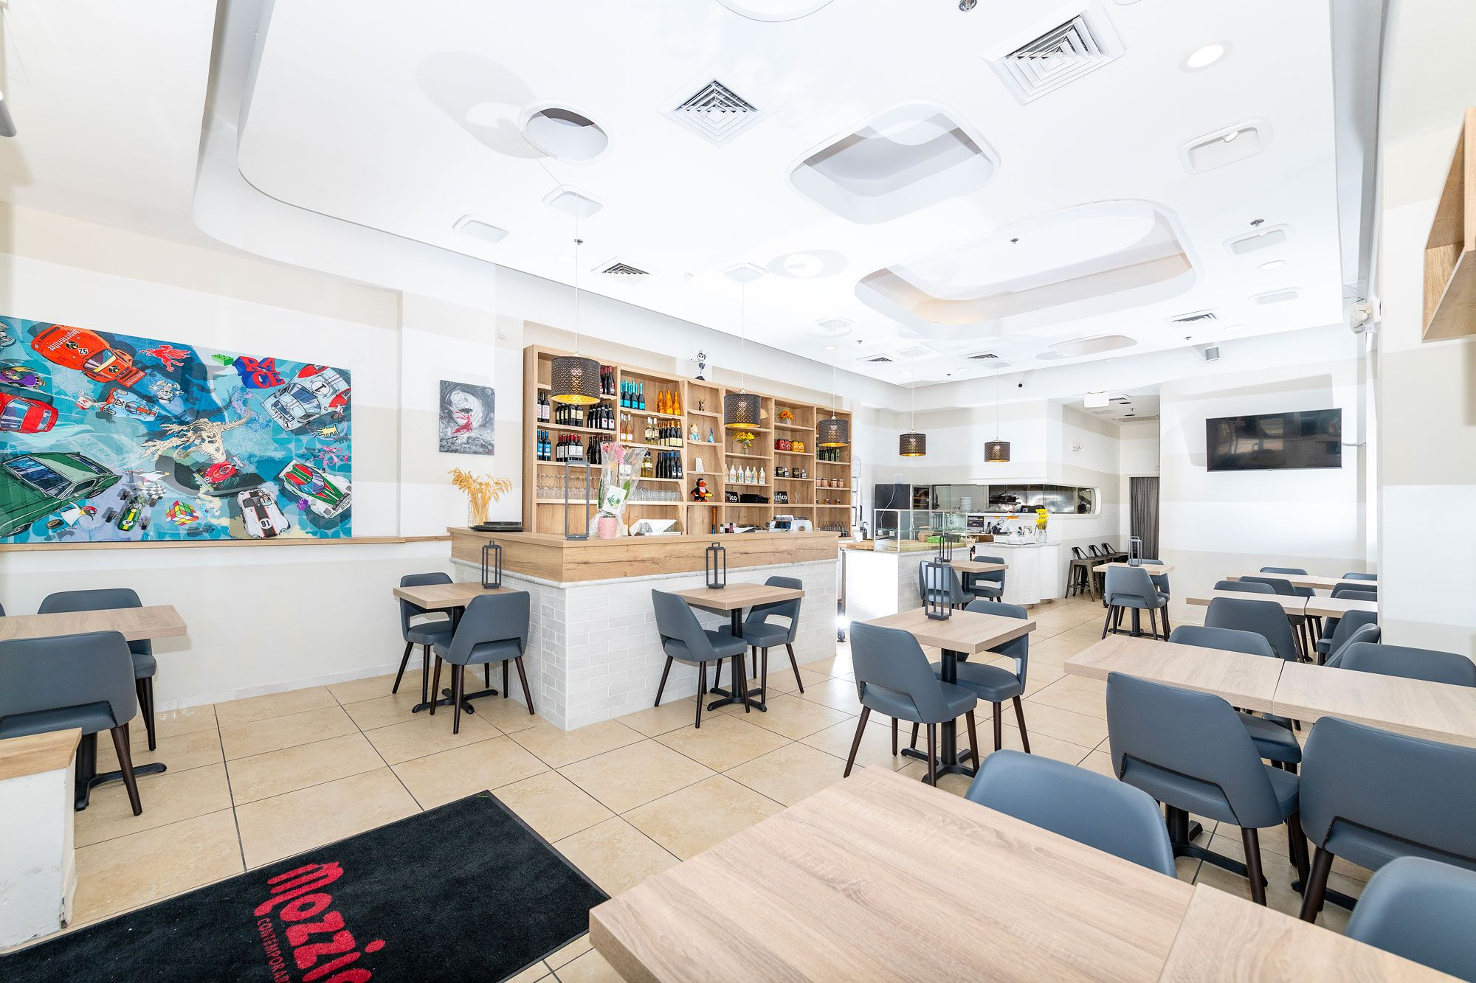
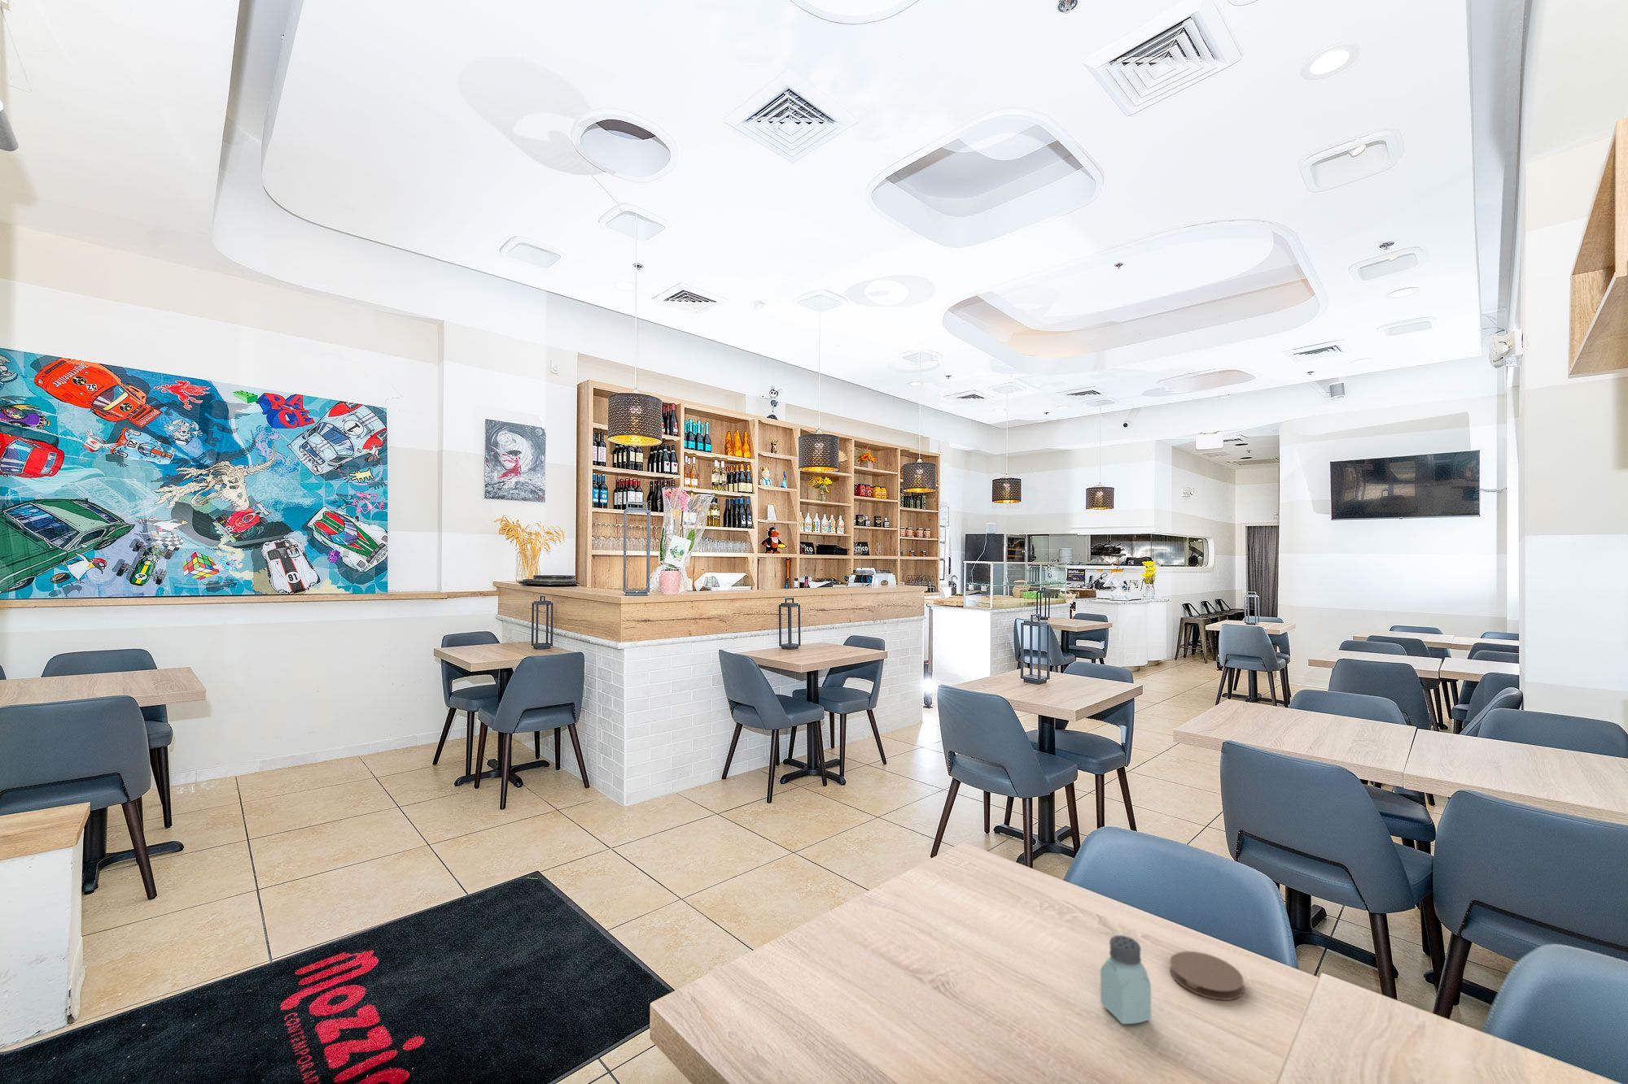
+ coaster [1169,951,1244,1001]
+ saltshaker [1100,934,1152,1025]
